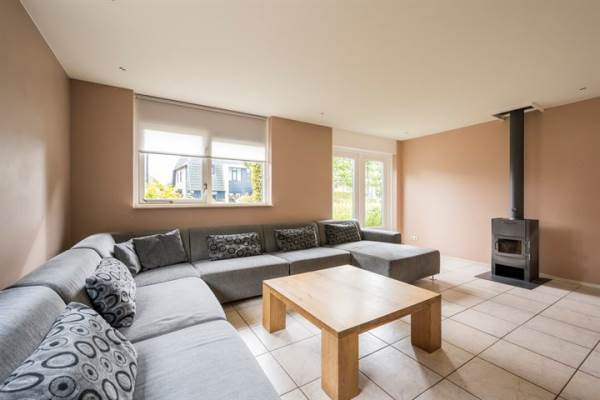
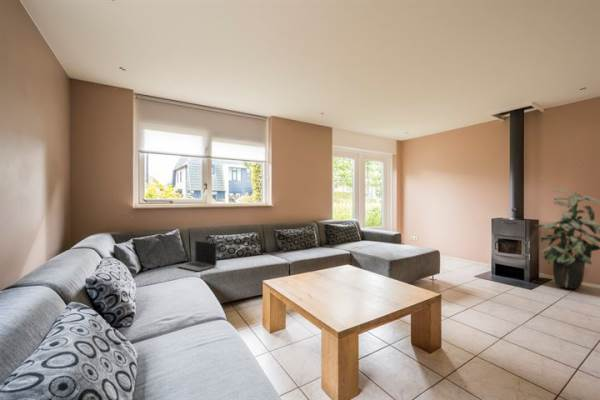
+ indoor plant [534,189,600,291]
+ laptop computer [176,240,218,272]
